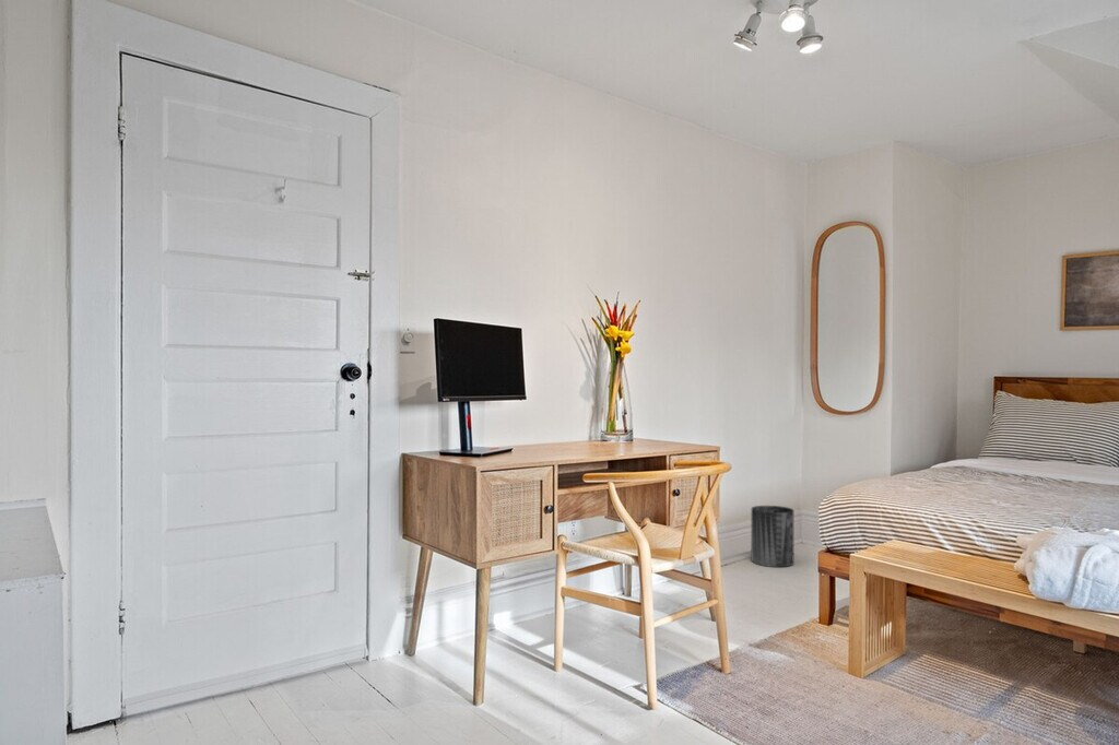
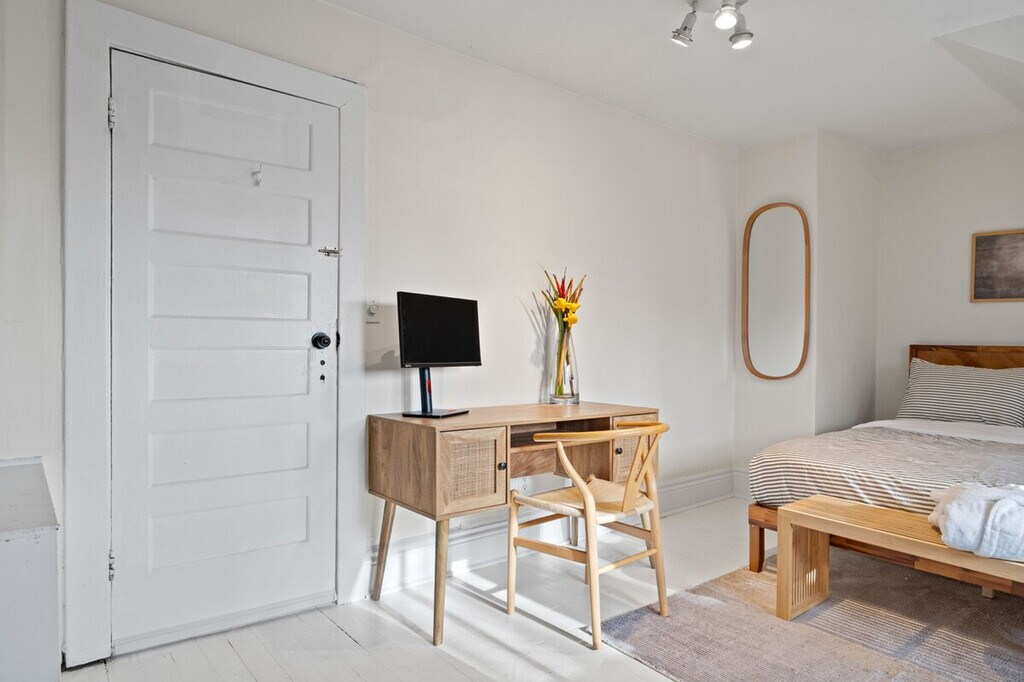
- trash can [751,505,796,568]
